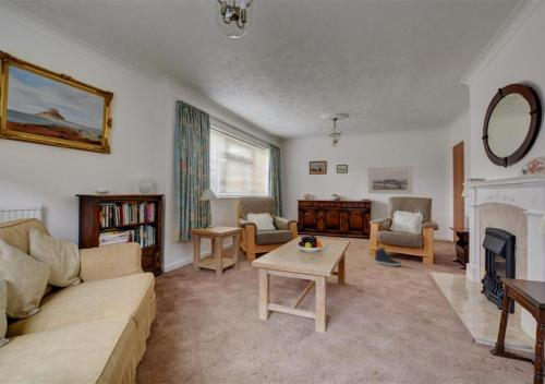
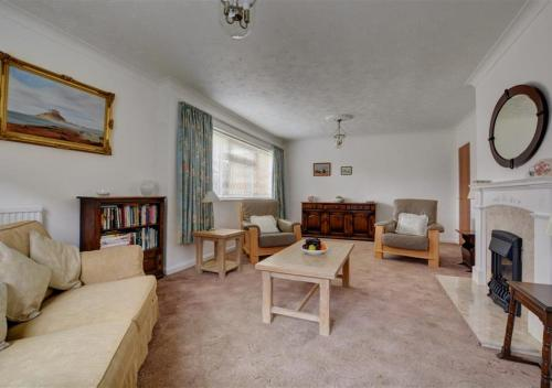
- sneaker [374,245,402,267]
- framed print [367,166,414,195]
